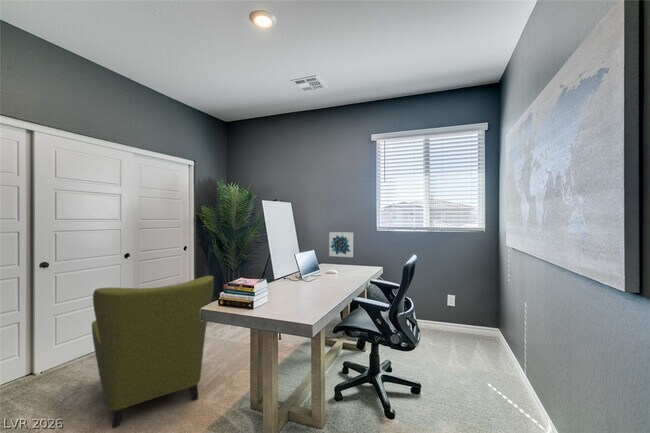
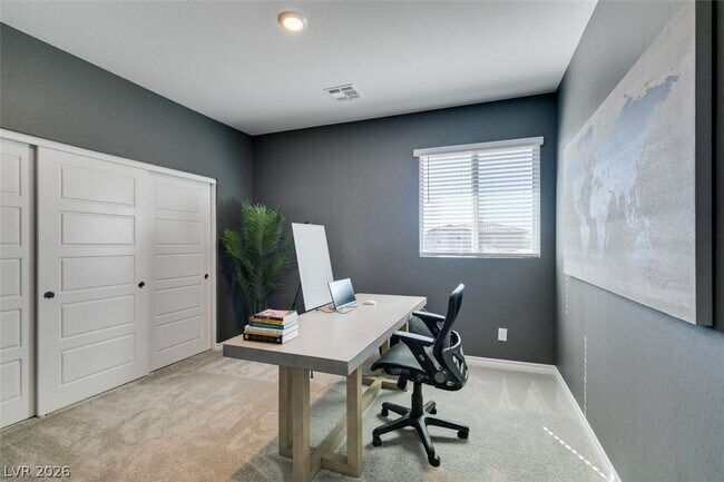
- armchair [91,275,215,429]
- wall art [328,231,354,258]
